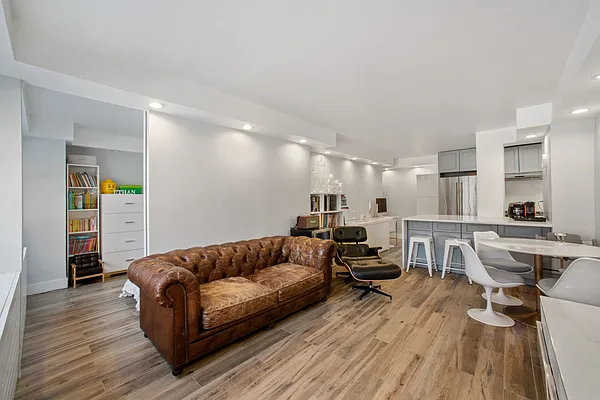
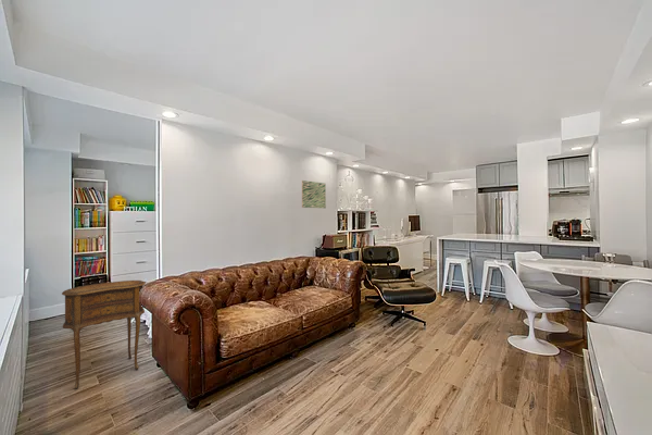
+ side table [61,279,147,390]
+ wall art [301,179,327,209]
